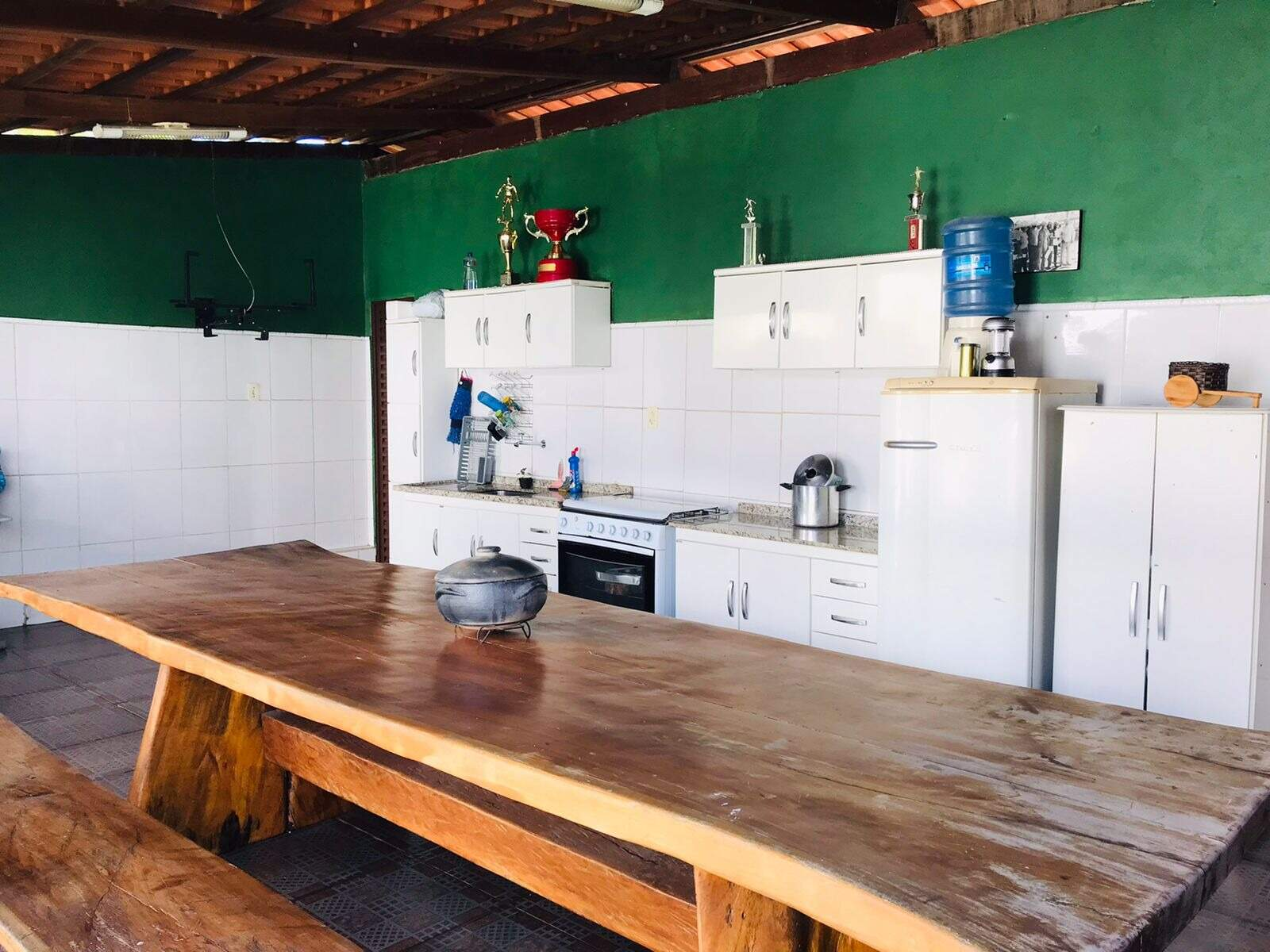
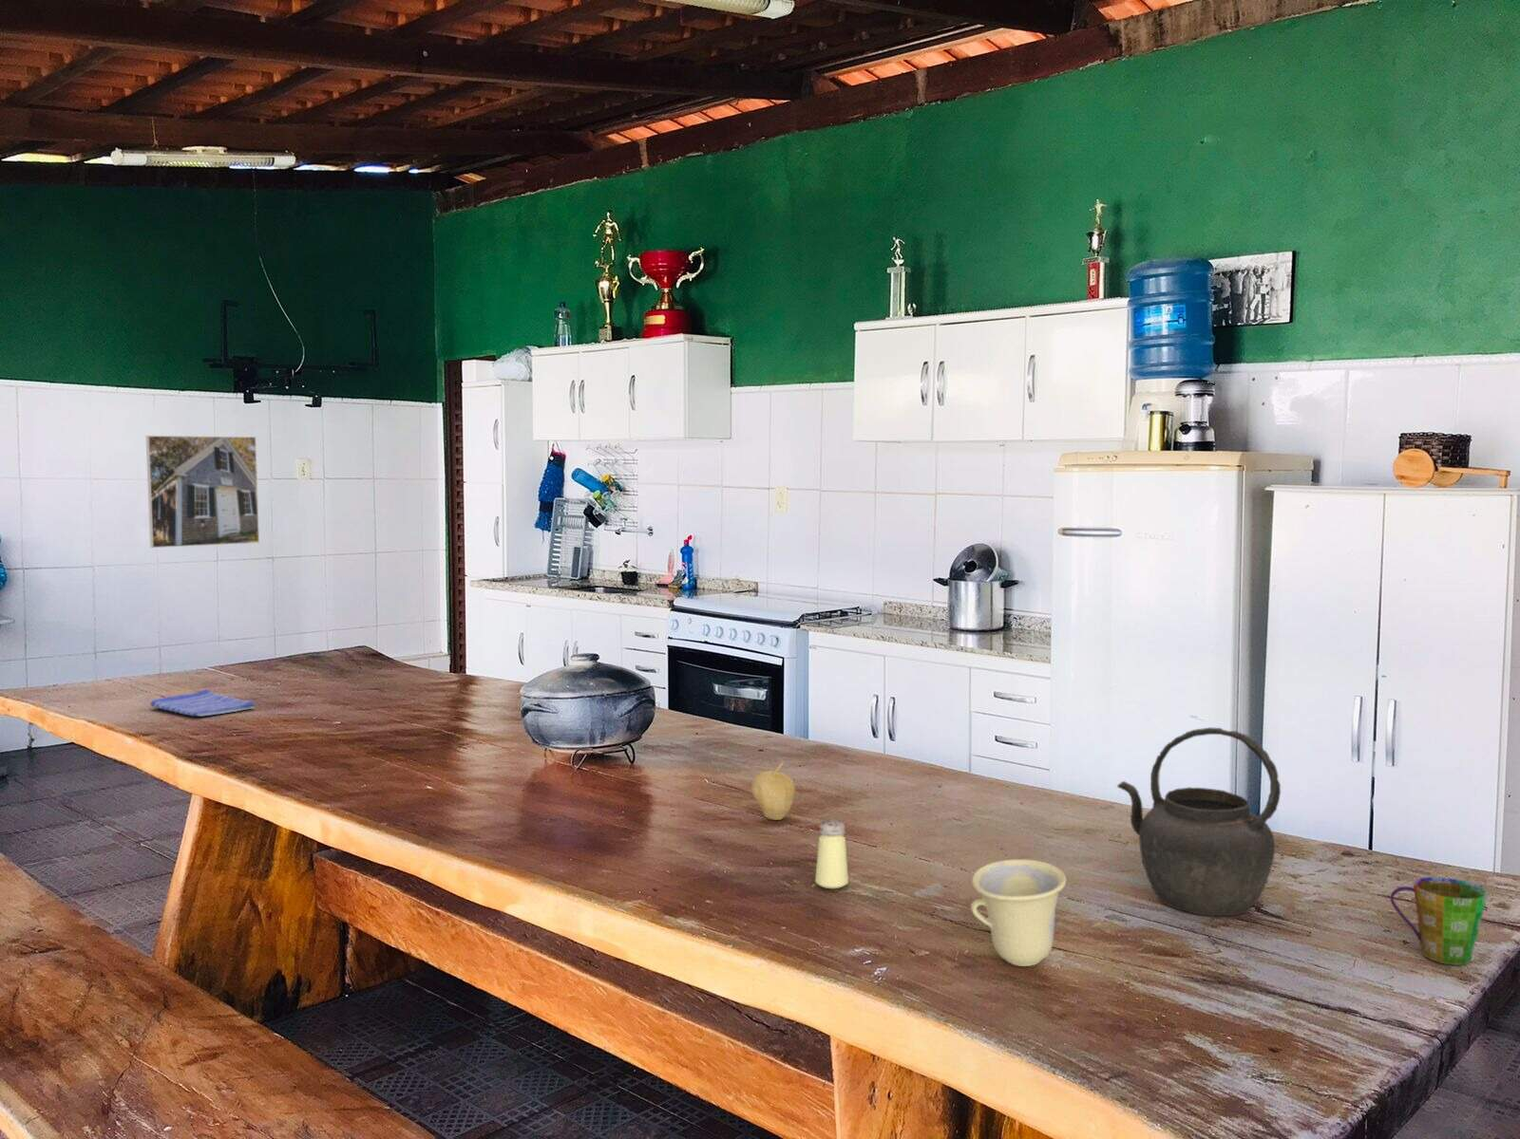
+ cup [969,859,1066,967]
+ fruit [750,761,796,821]
+ cup [1388,876,1489,967]
+ dish towel [150,688,256,718]
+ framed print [145,434,260,549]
+ kettle [1117,726,1282,916]
+ saltshaker [814,818,850,889]
